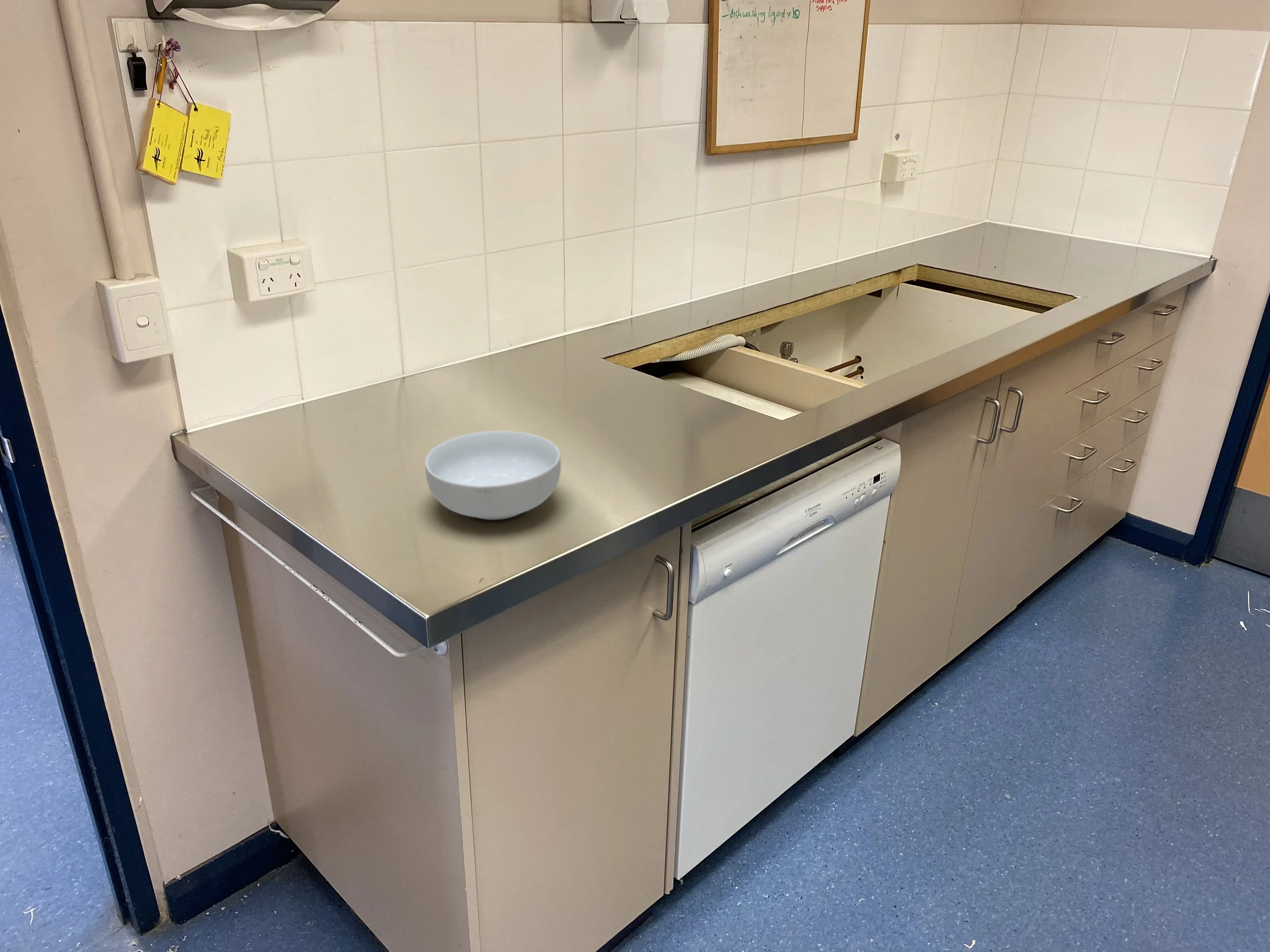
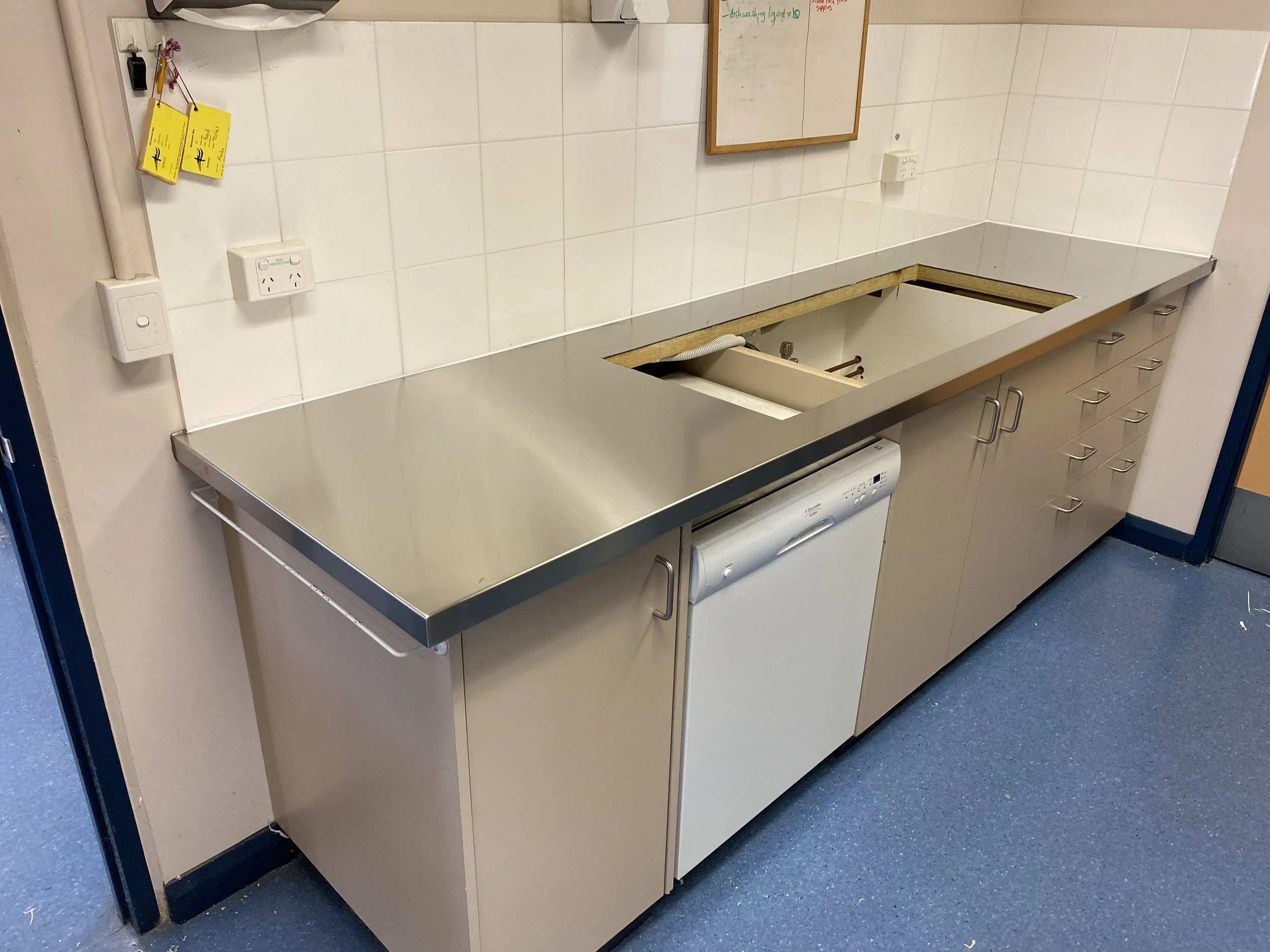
- cereal bowl [424,430,562,520]
